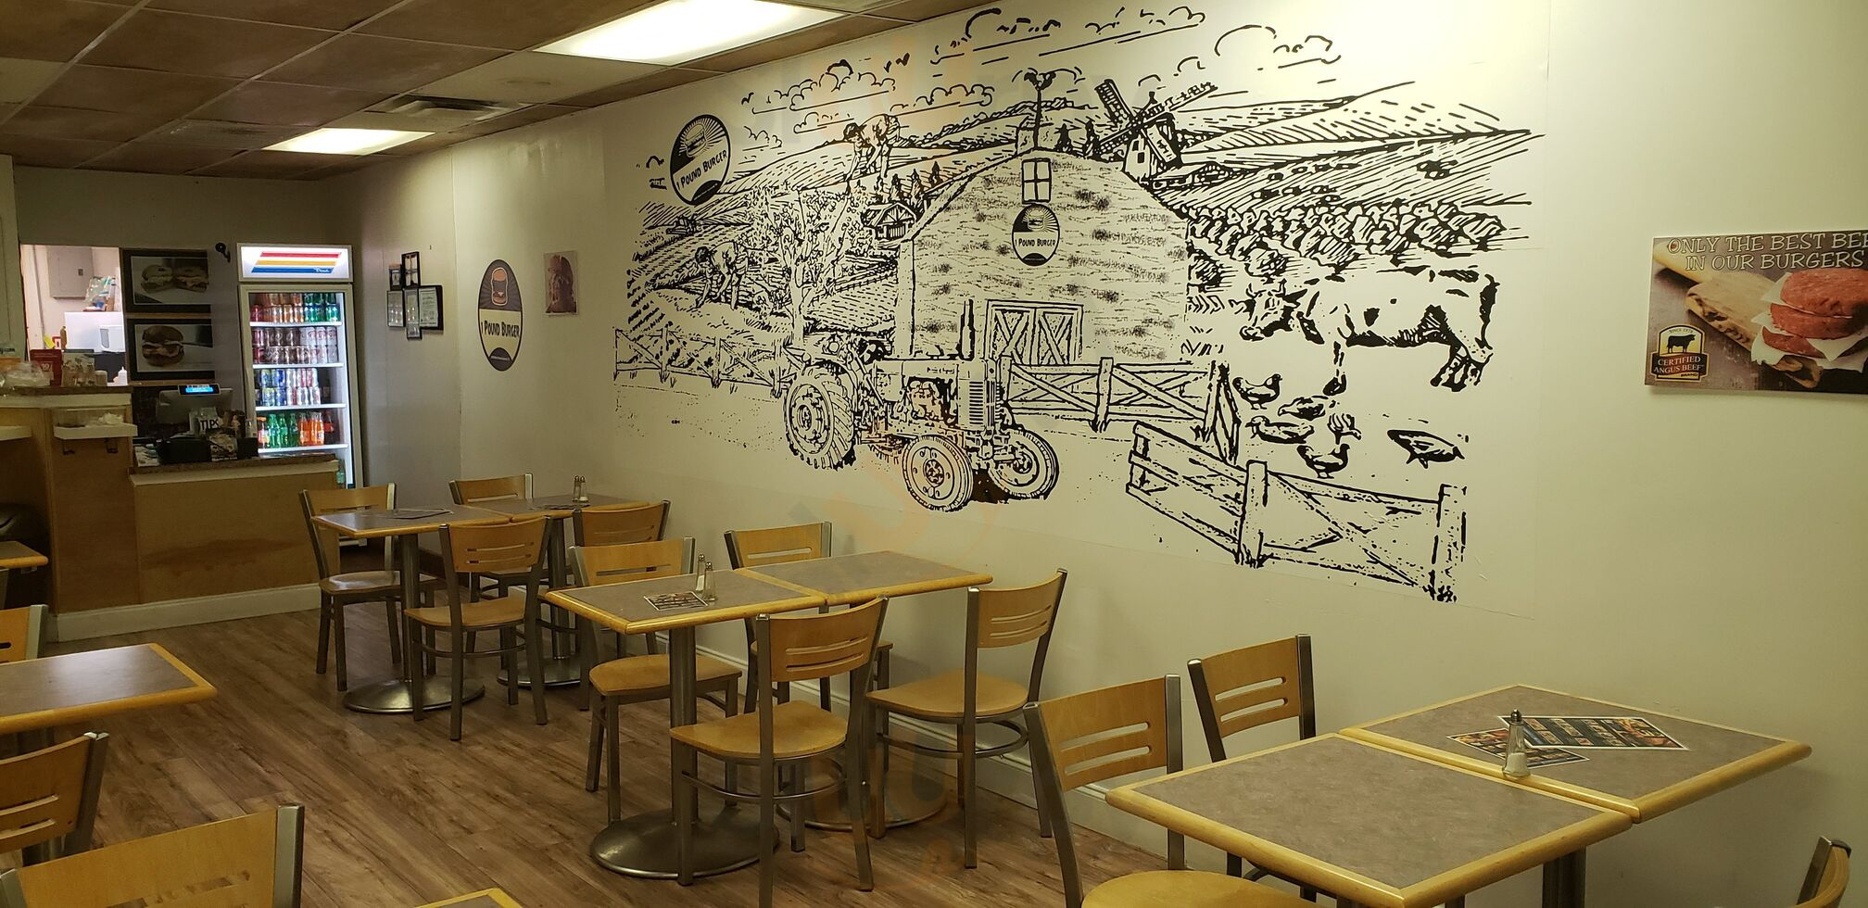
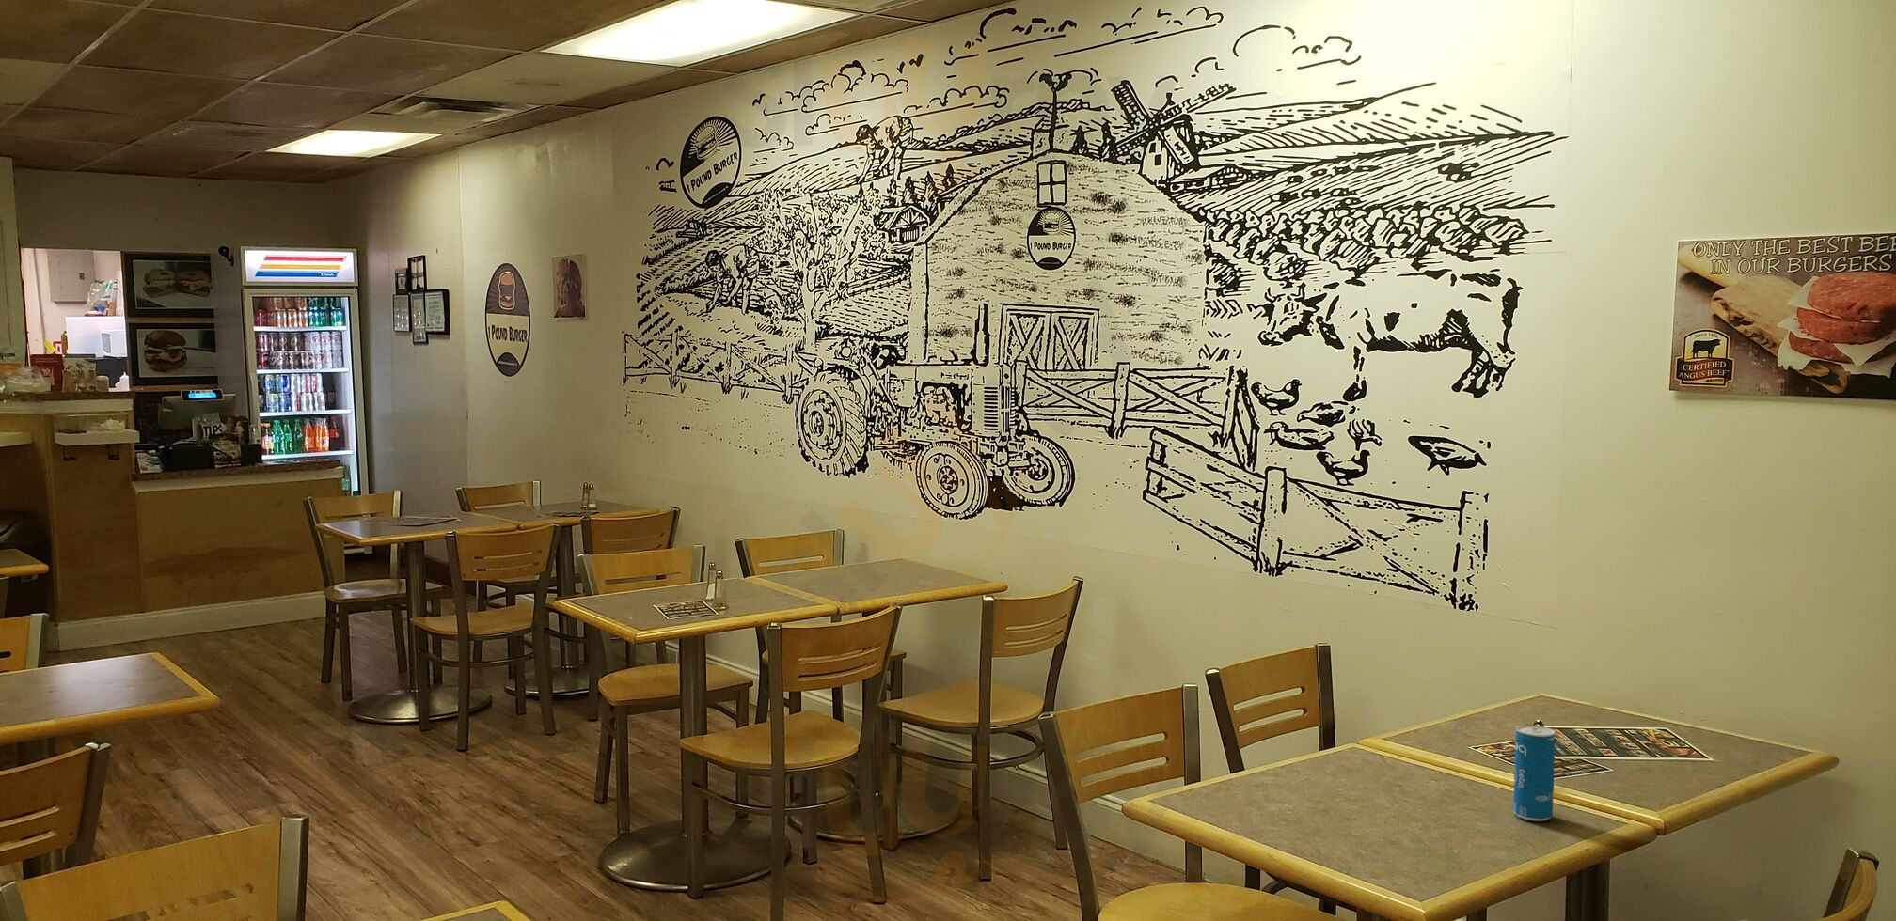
+ beverage can [1513,724,1556,822]
